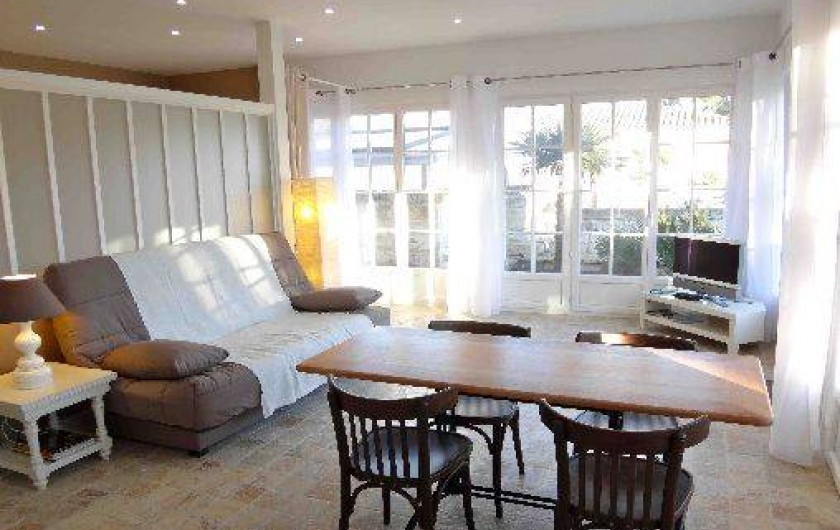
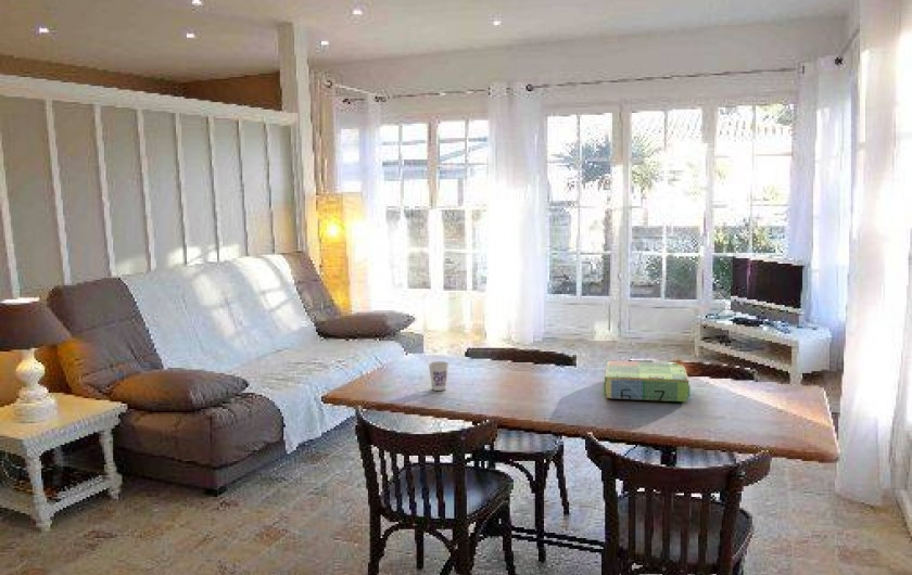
+ board game [603,360,692,403]
+ cup [428,360,449,392]
